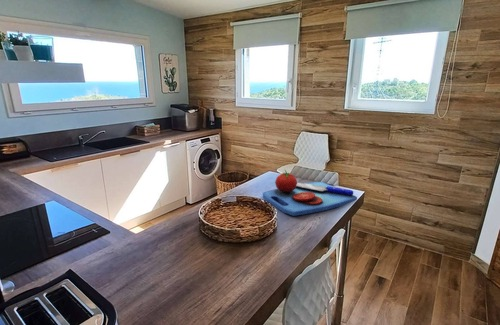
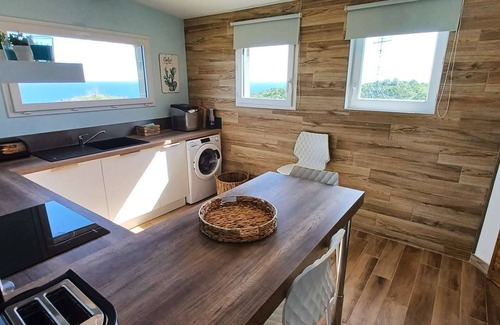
- chopping board [262,168,358,217]
